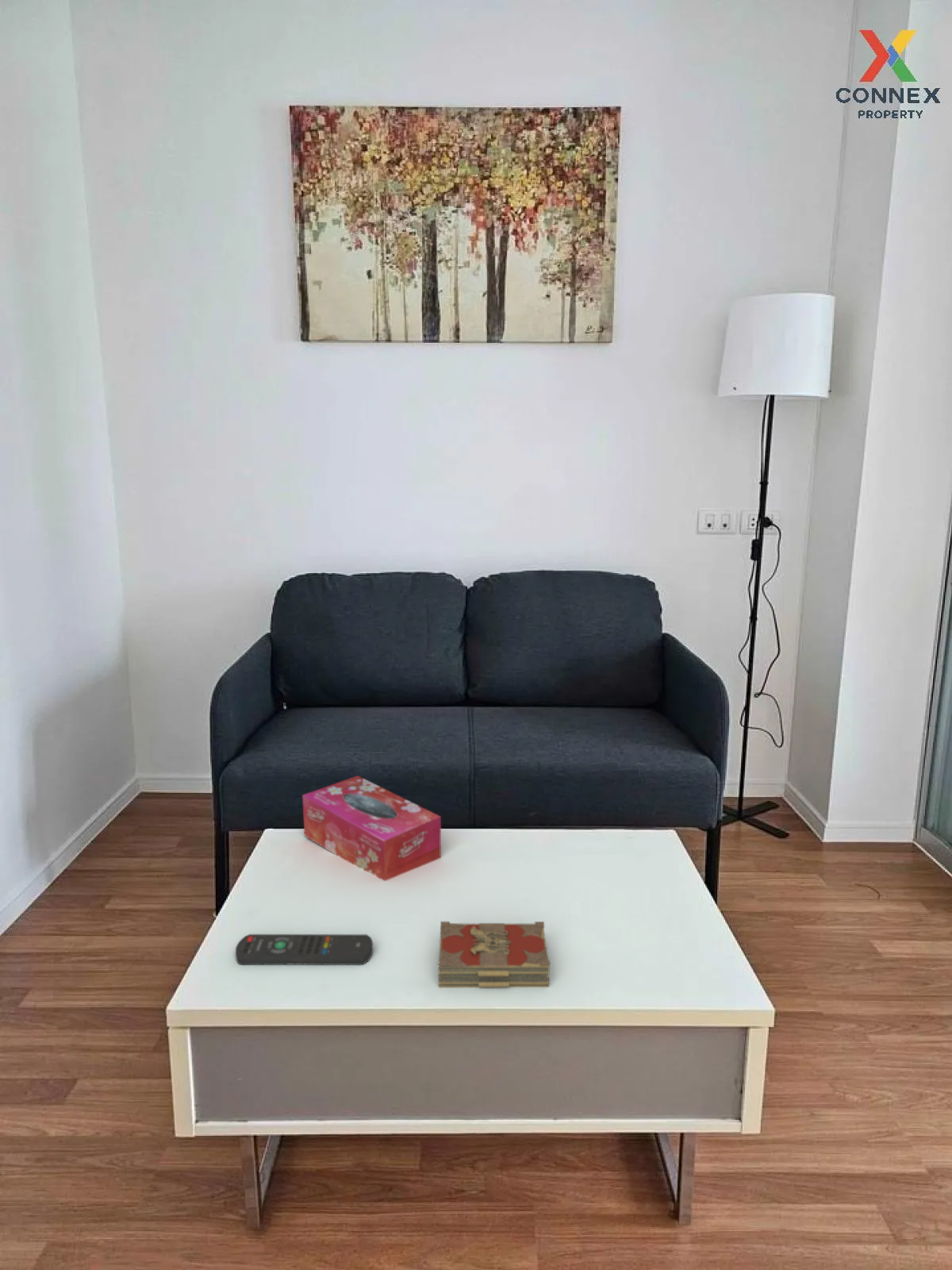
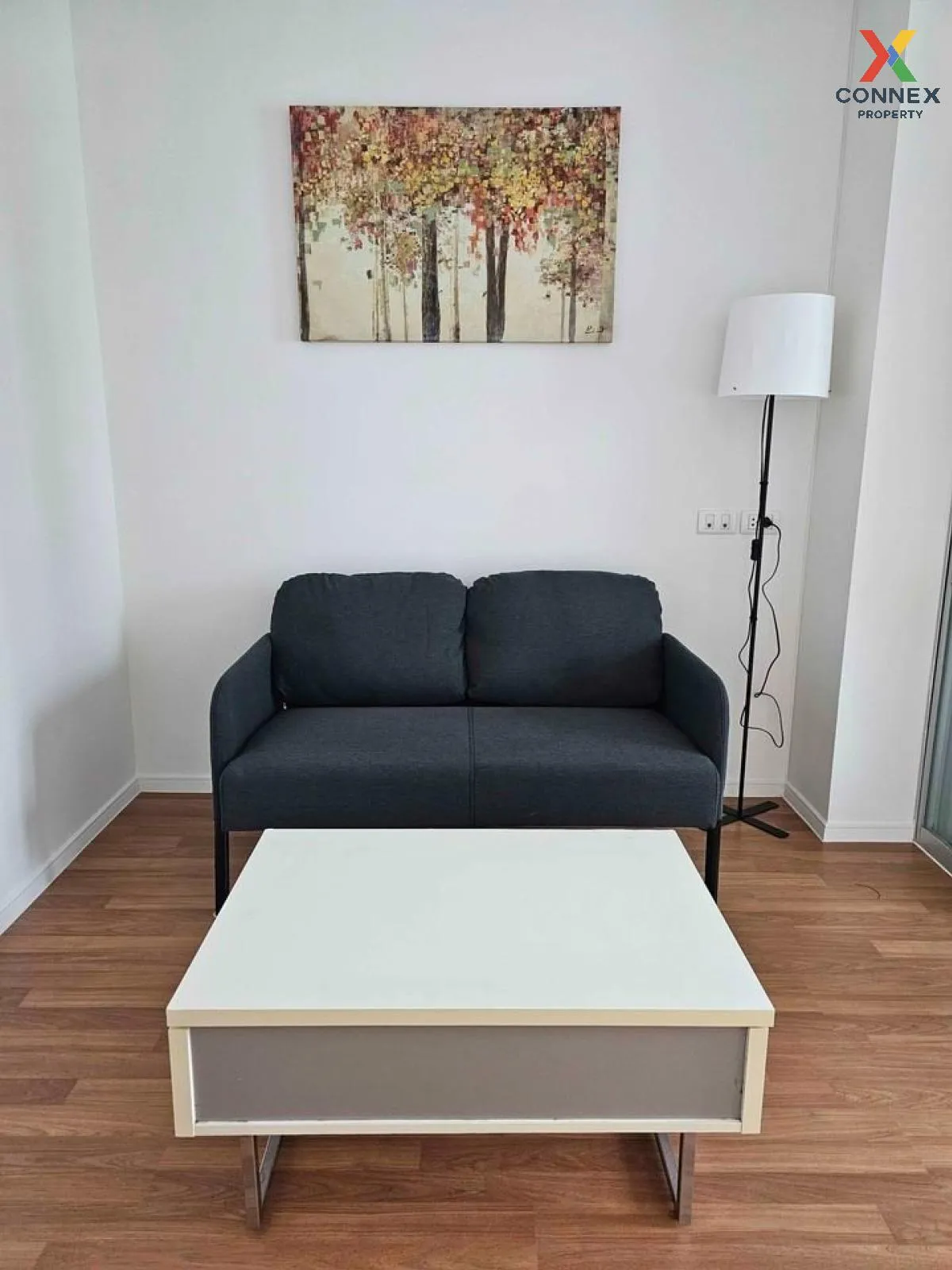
- book [438,921,551,988]
- tissue box [301,775,442,882]
- remote control [235,933,374,966]
